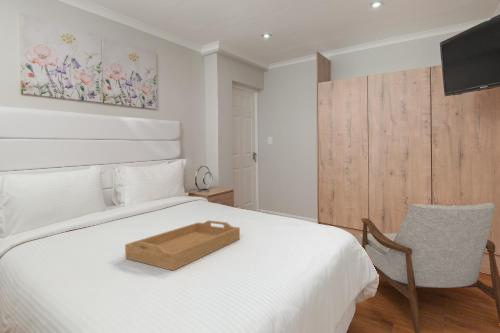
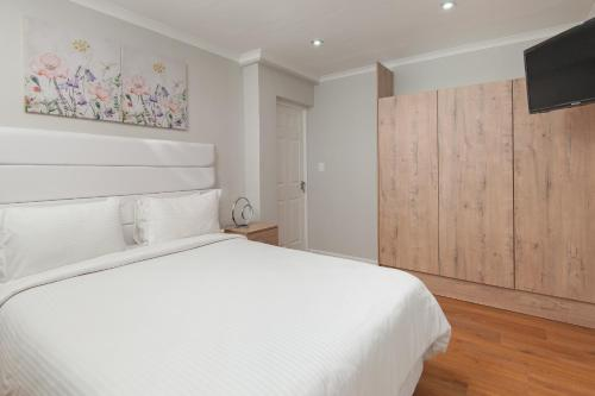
- serving tray [124,219,241,272]
- armchair [358,202,500,333]
